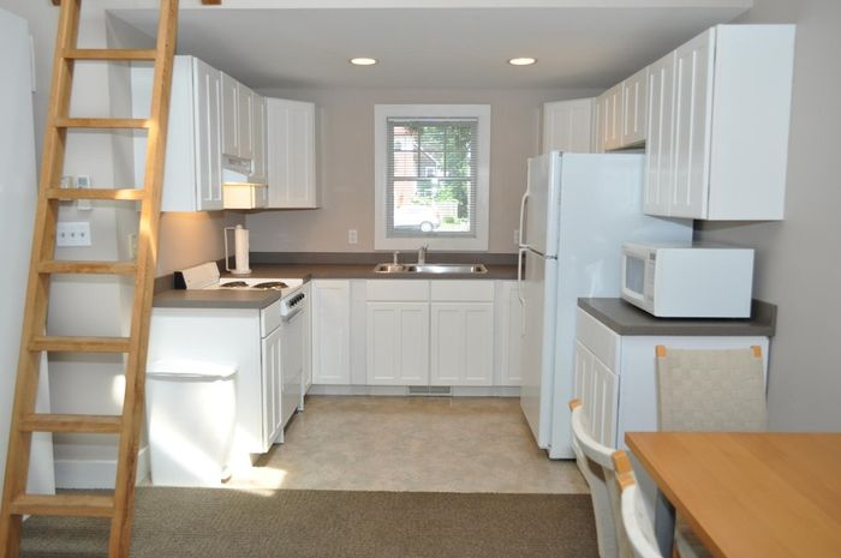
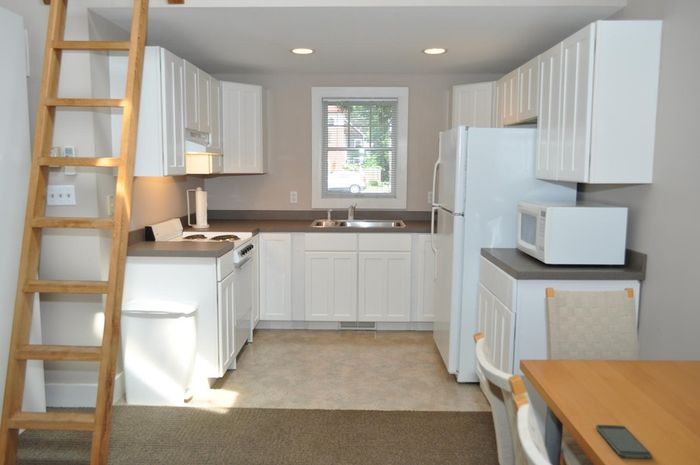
+ smartphone [595,424,654,460]
